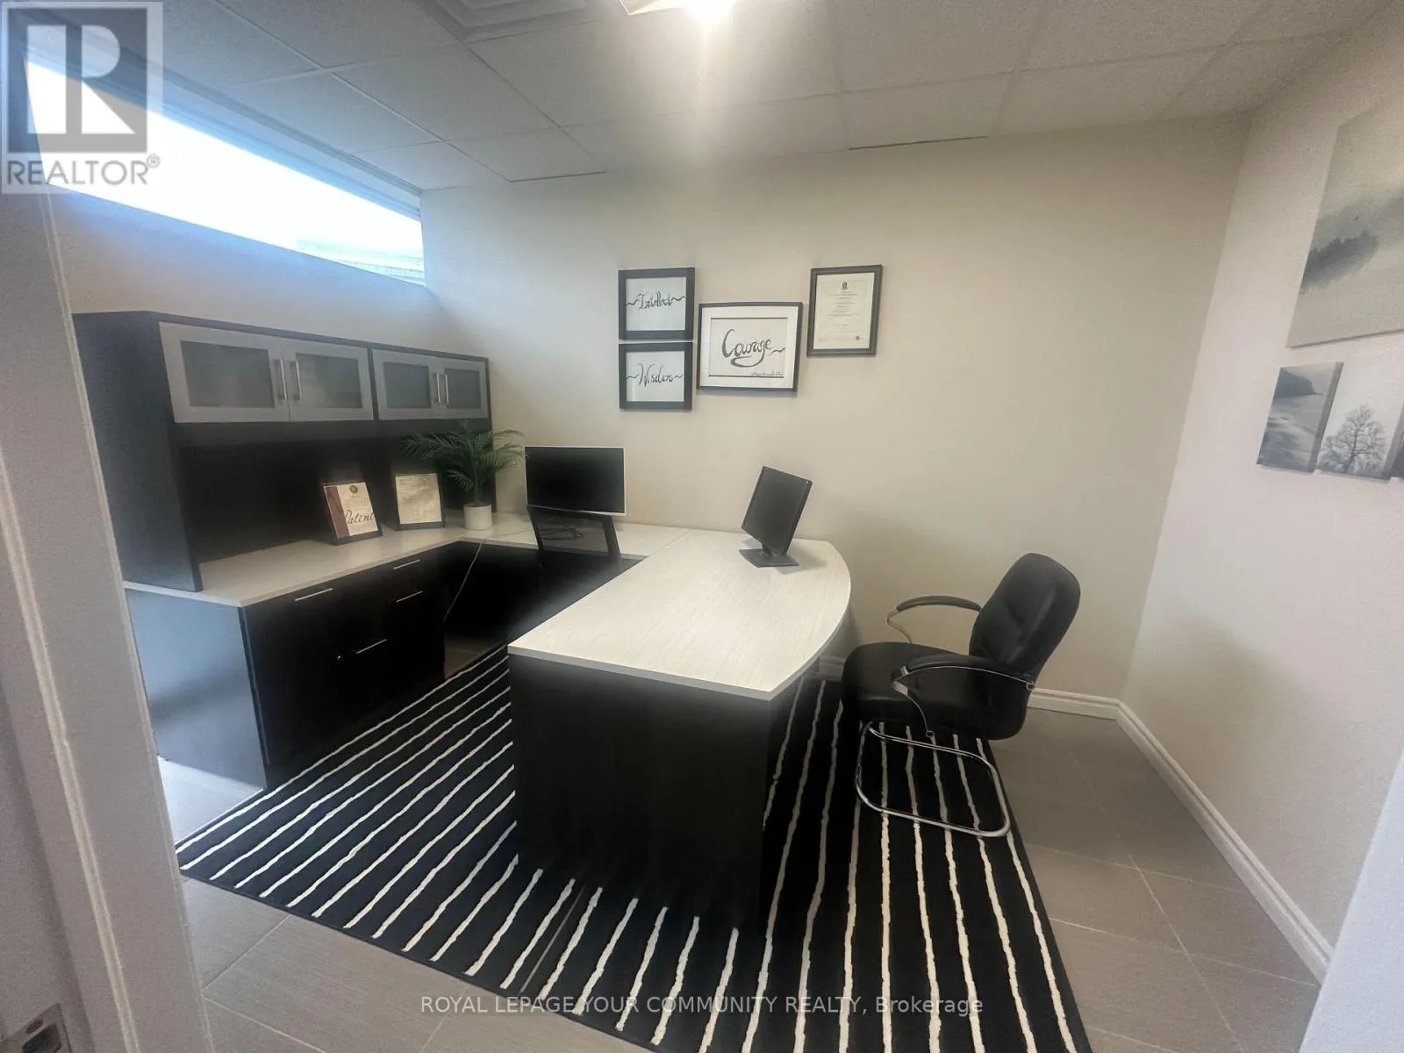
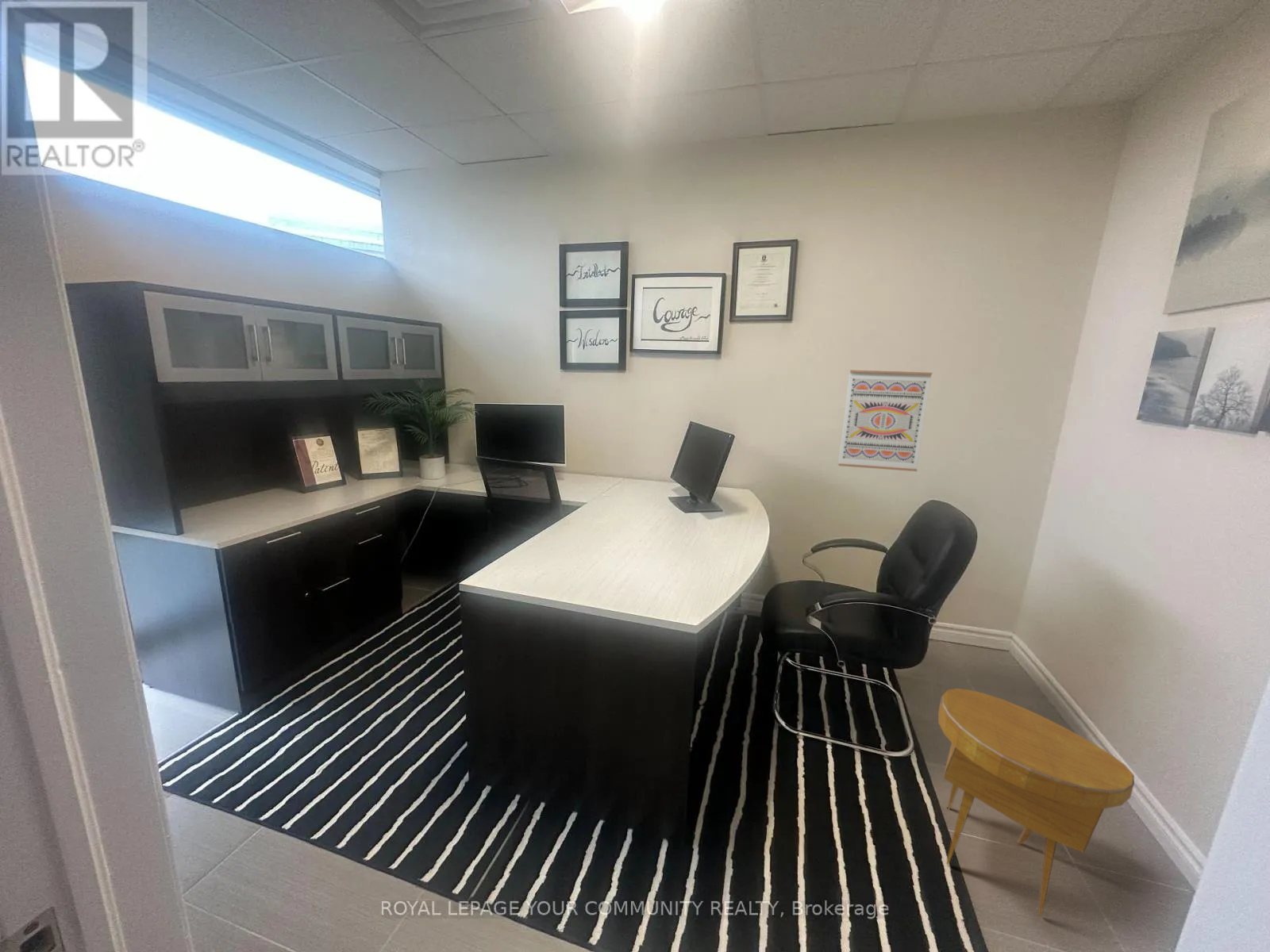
+ side table [937,688,1135,917]
+ wall art [837,369,933,472]
